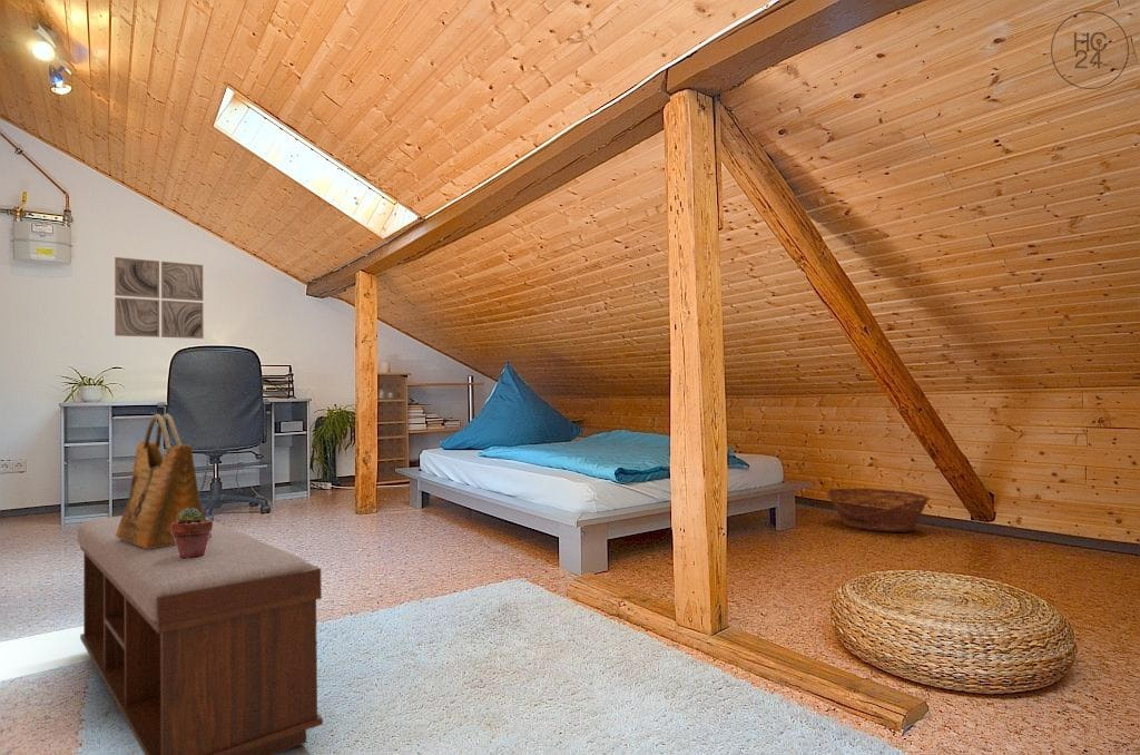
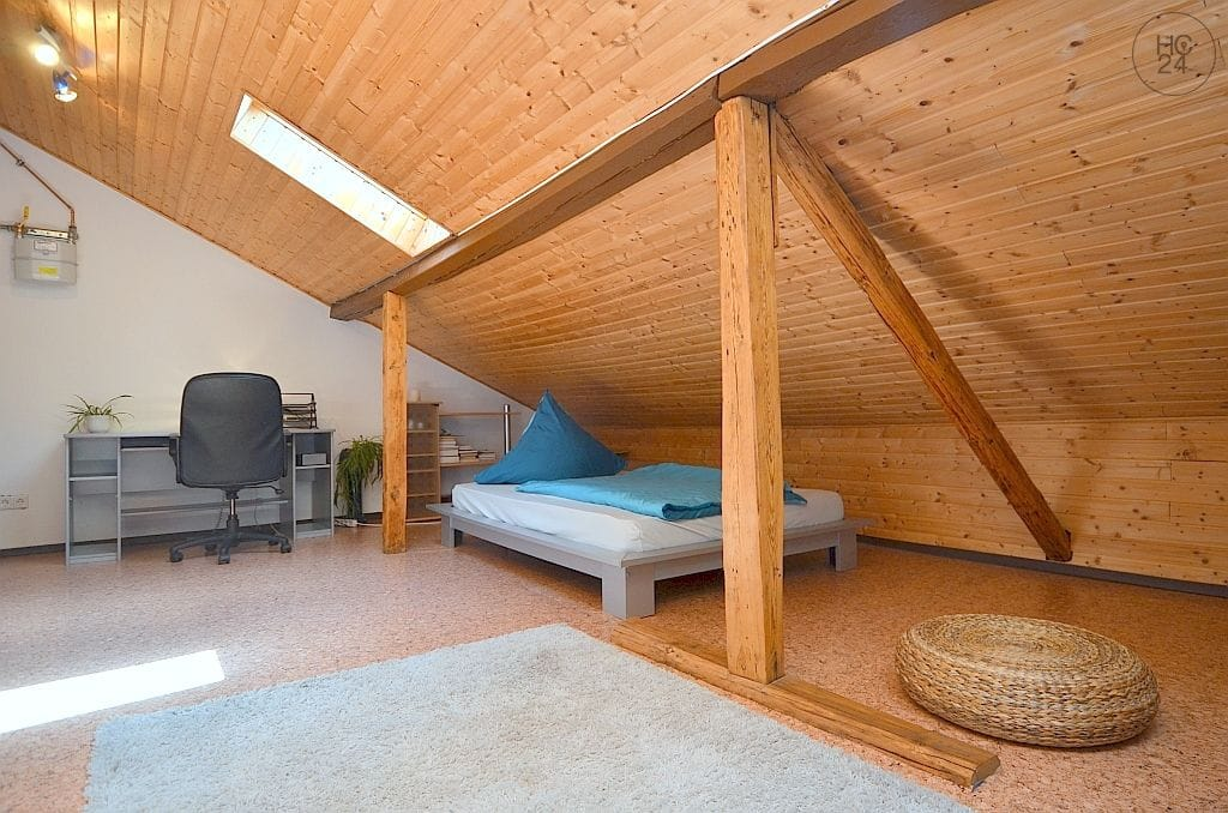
- basket [826,487,931,533]
- potted succulent [171,508,214,559]
- grocery bag [116,413,212,549]
- bench [76,514,324,755]
- wall art [114,256,205,340]
